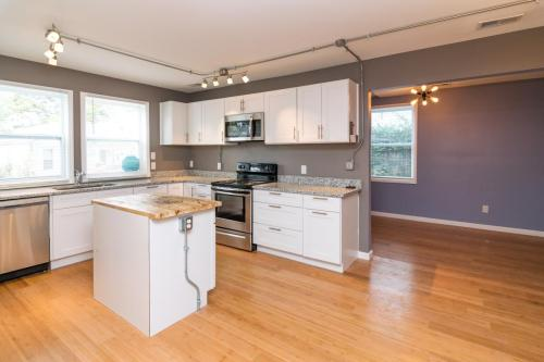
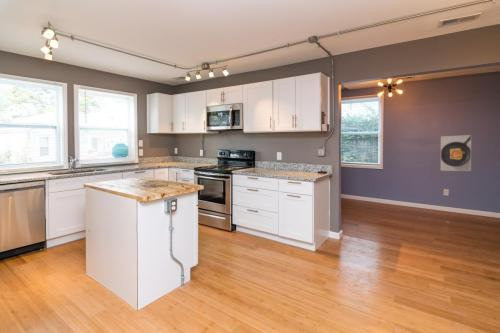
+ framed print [440,134,472,172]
